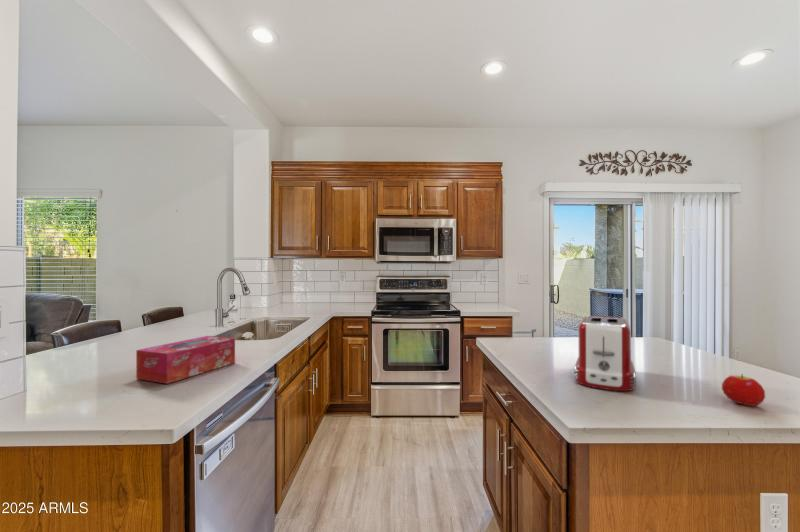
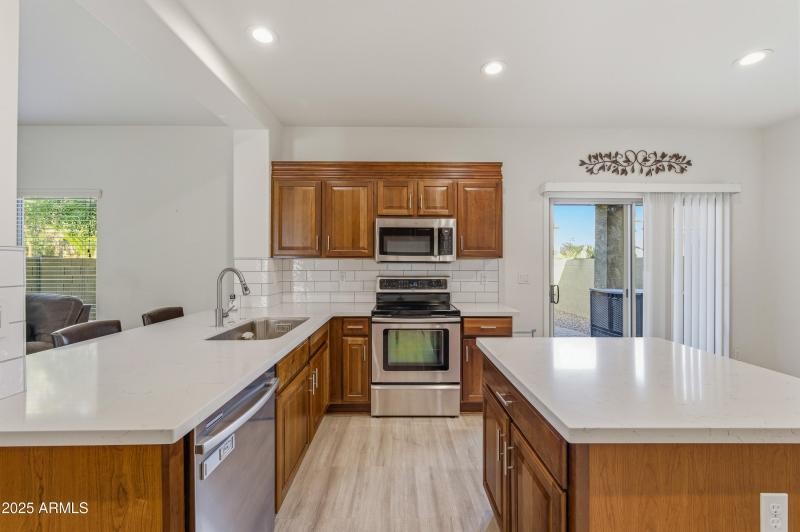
- tissue box [135,335,236,385]
- fruit [721,374,766,407]
- toaster [573,315,637,392]
